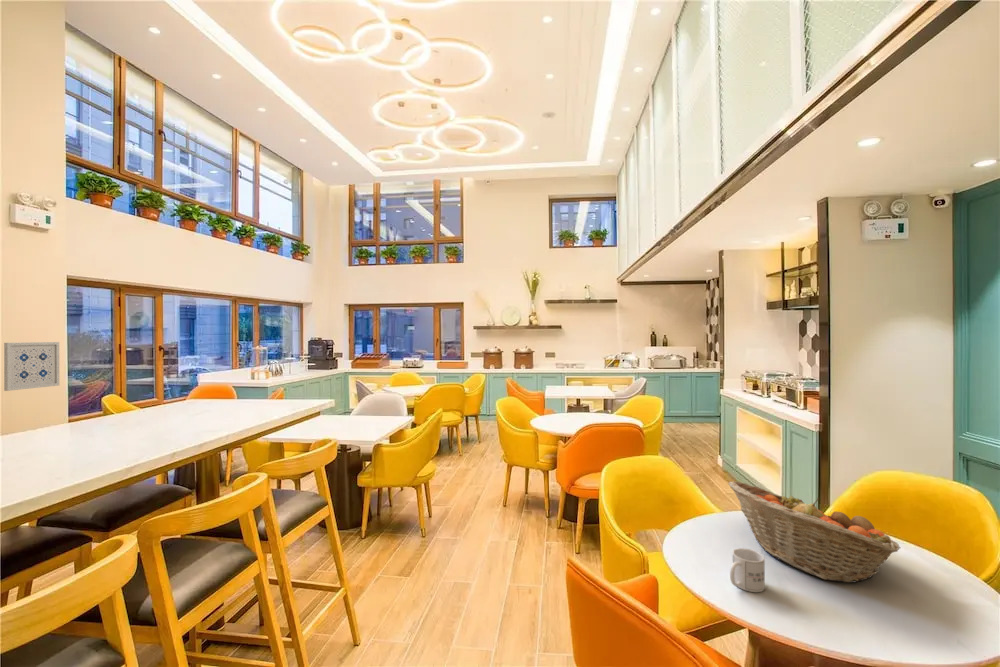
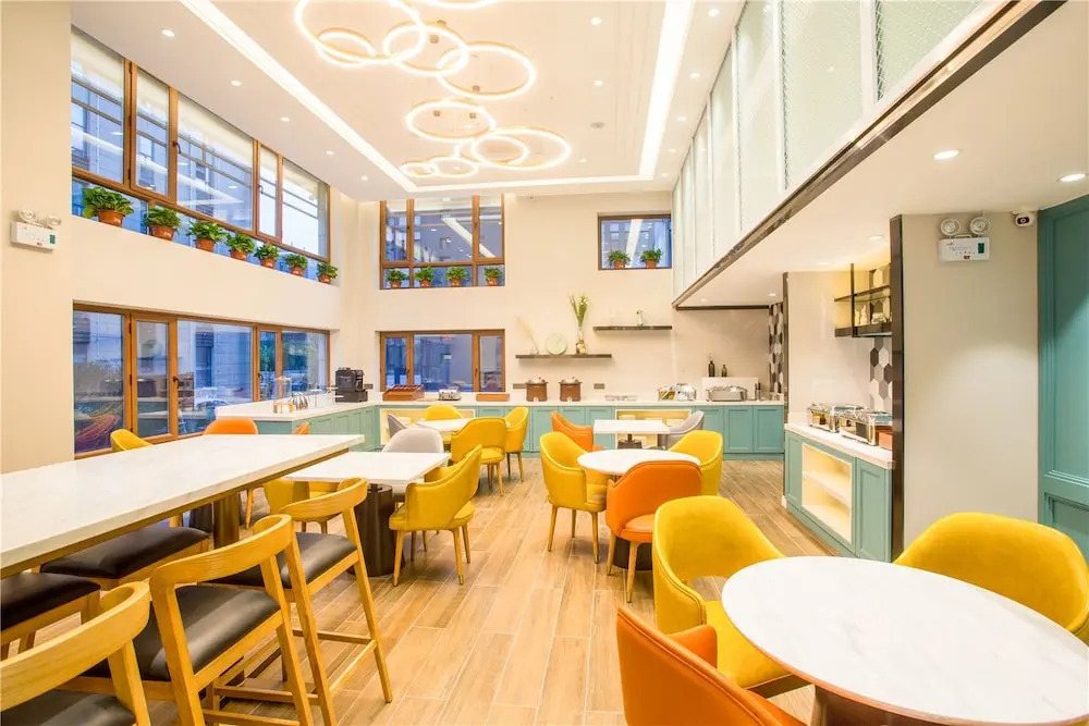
- wall art [3,341,60,392]
- mug [729,547,766,593]
- fruit basket [727,480,901,584]
